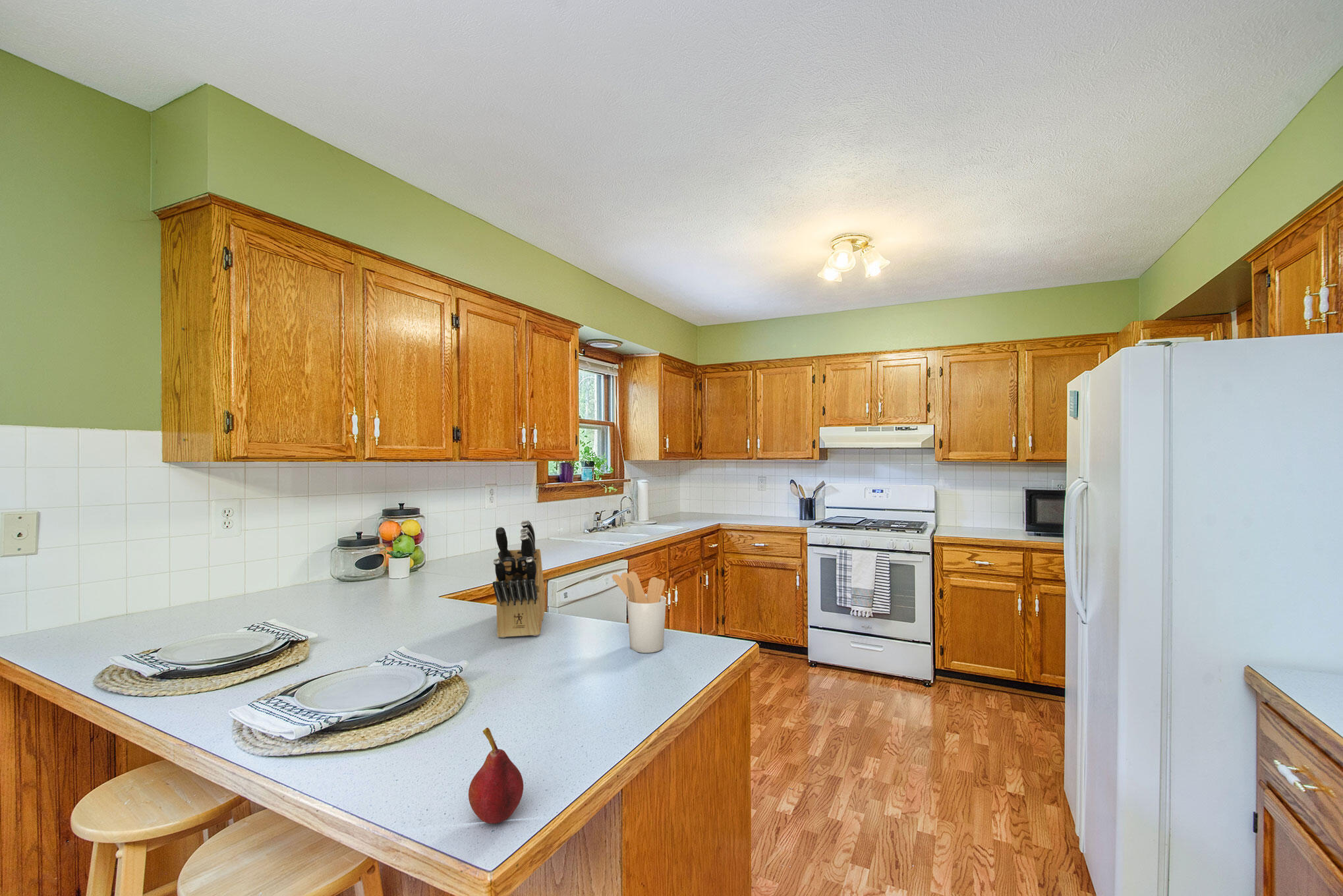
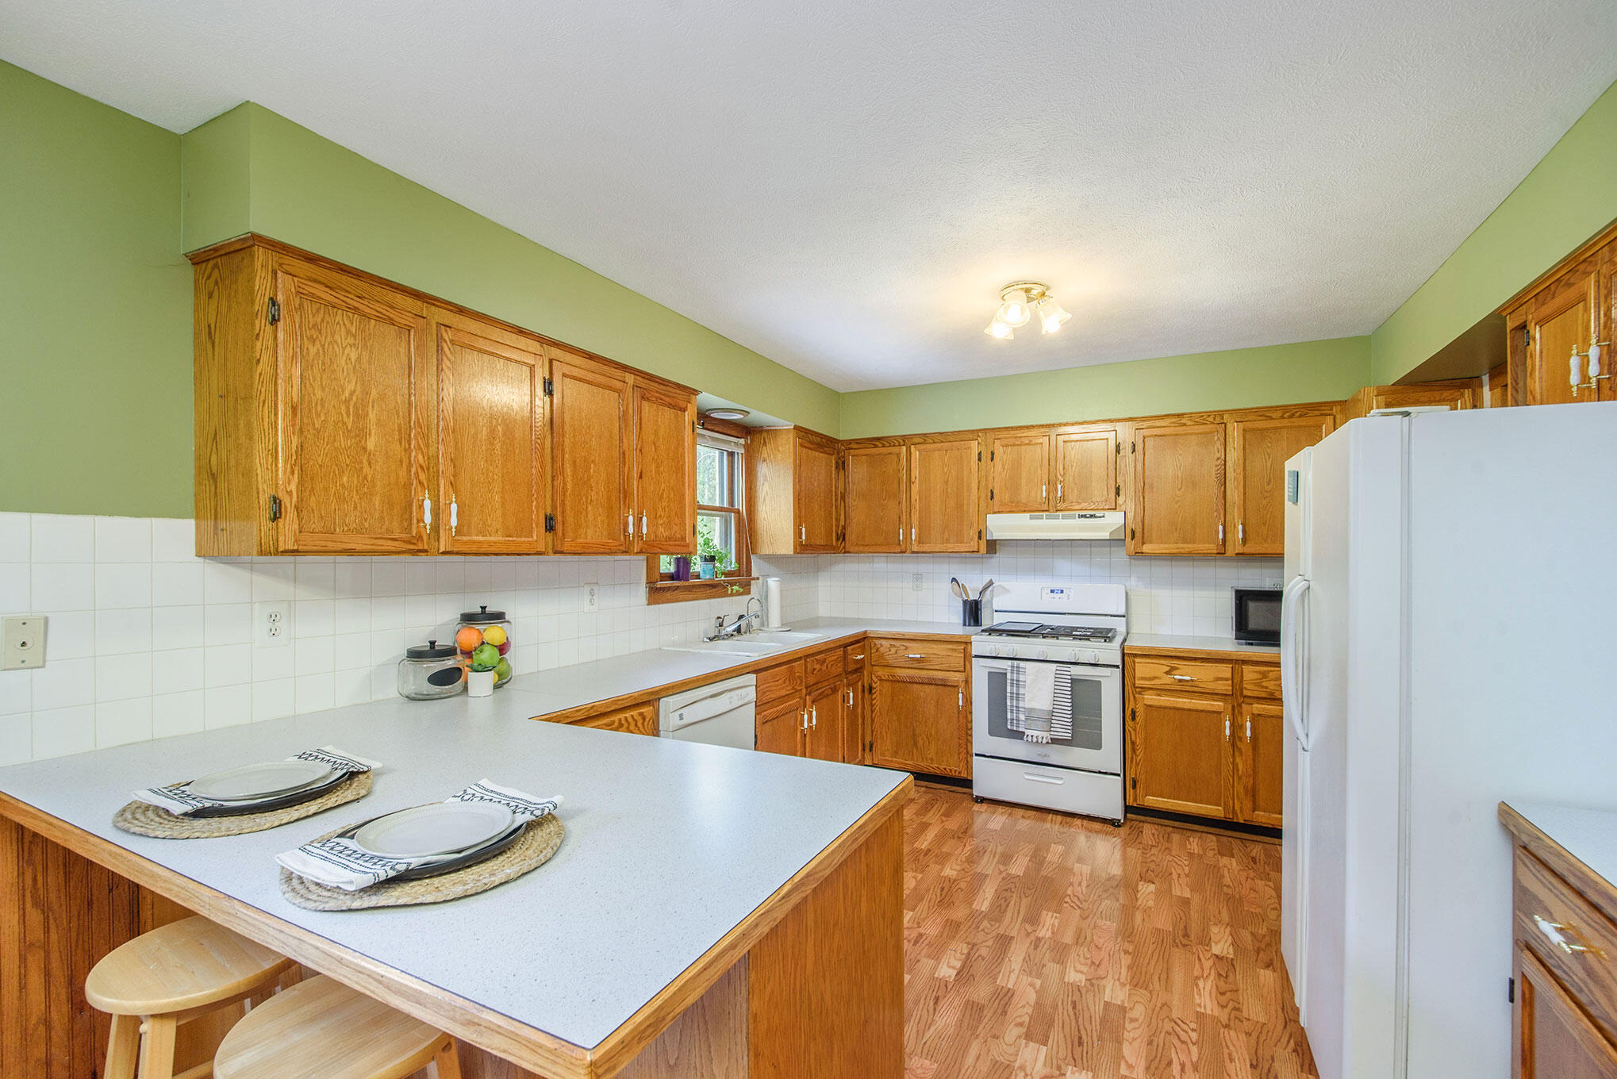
- knife block [492,519,546,638]
- fruit [468,727,524,824]
- utensil holder [612,571,667,654]
